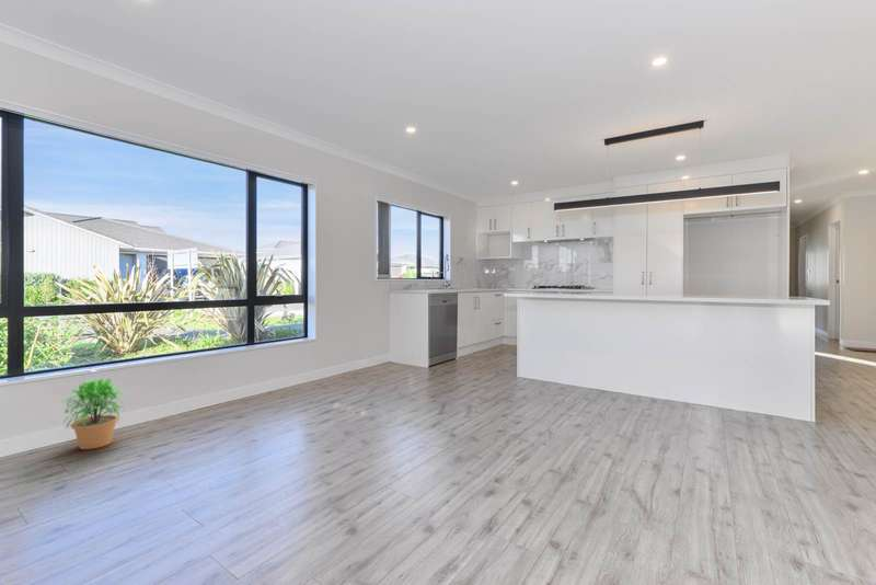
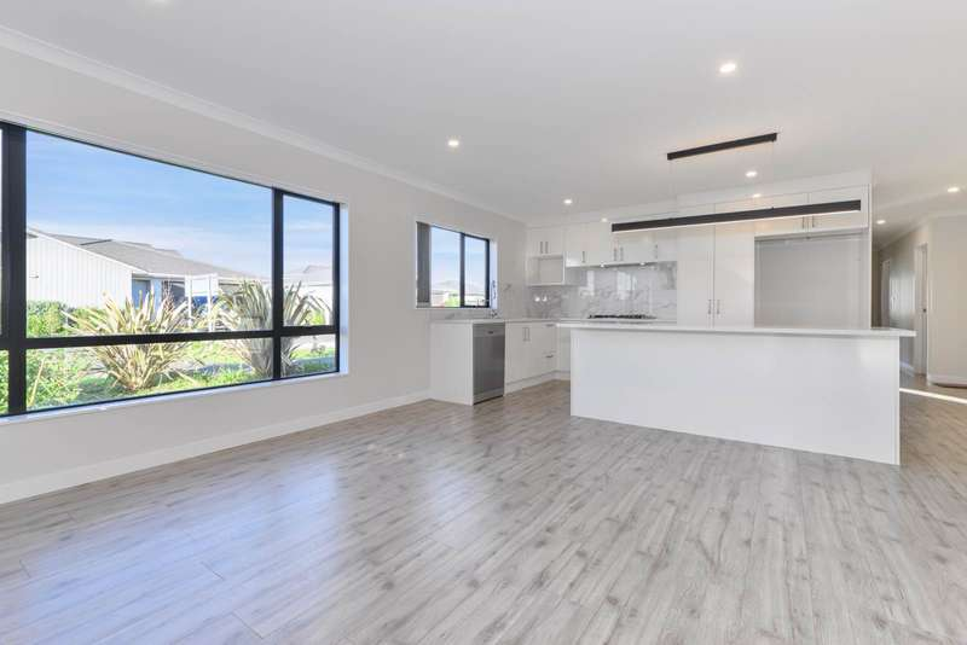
- potted plant [58,377,128,450]
